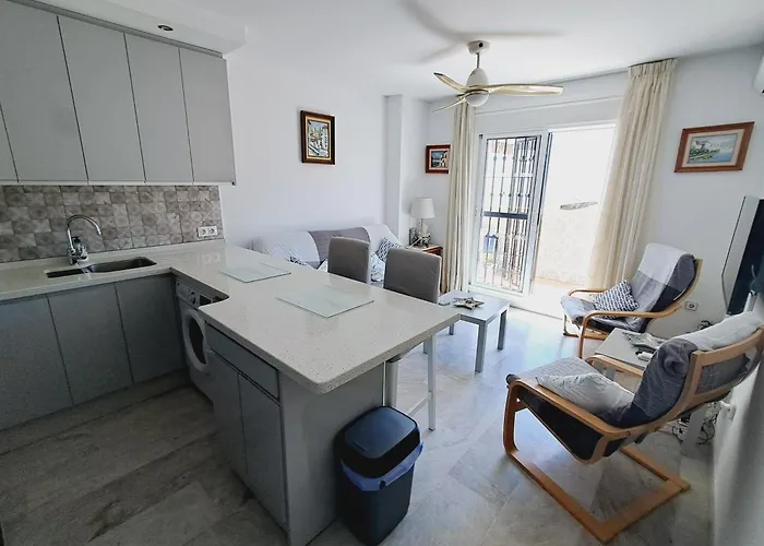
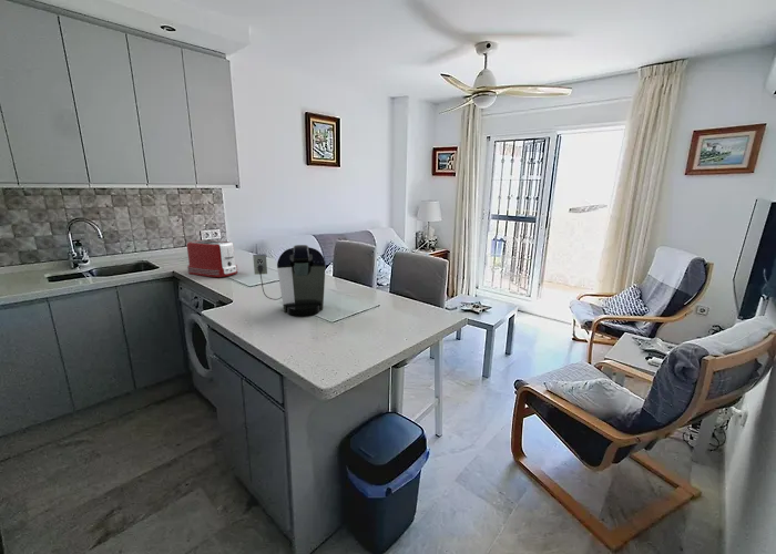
+ toaster [185,239,238,278]
+ coffee maker [252,244,327,317]
